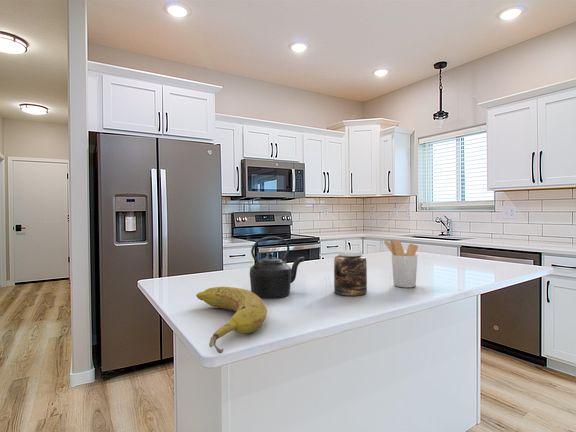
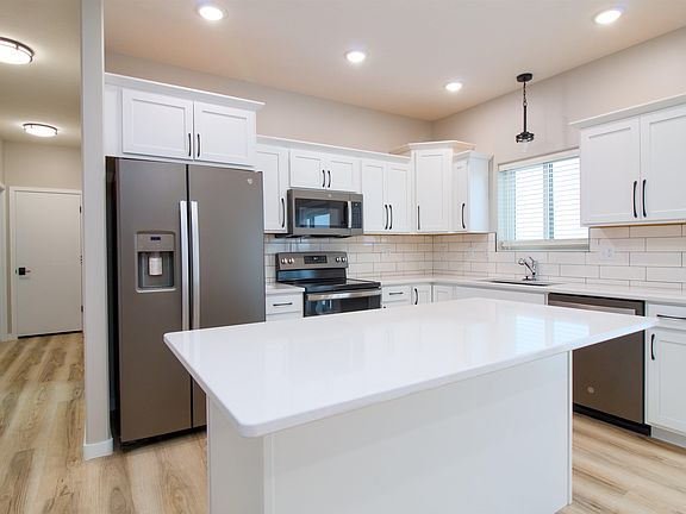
- fruit [195,286,268,354]
- kettle [249,235,305,299]
- utensil holder [383,239,419,288]
- jar [333,249,368,297]
